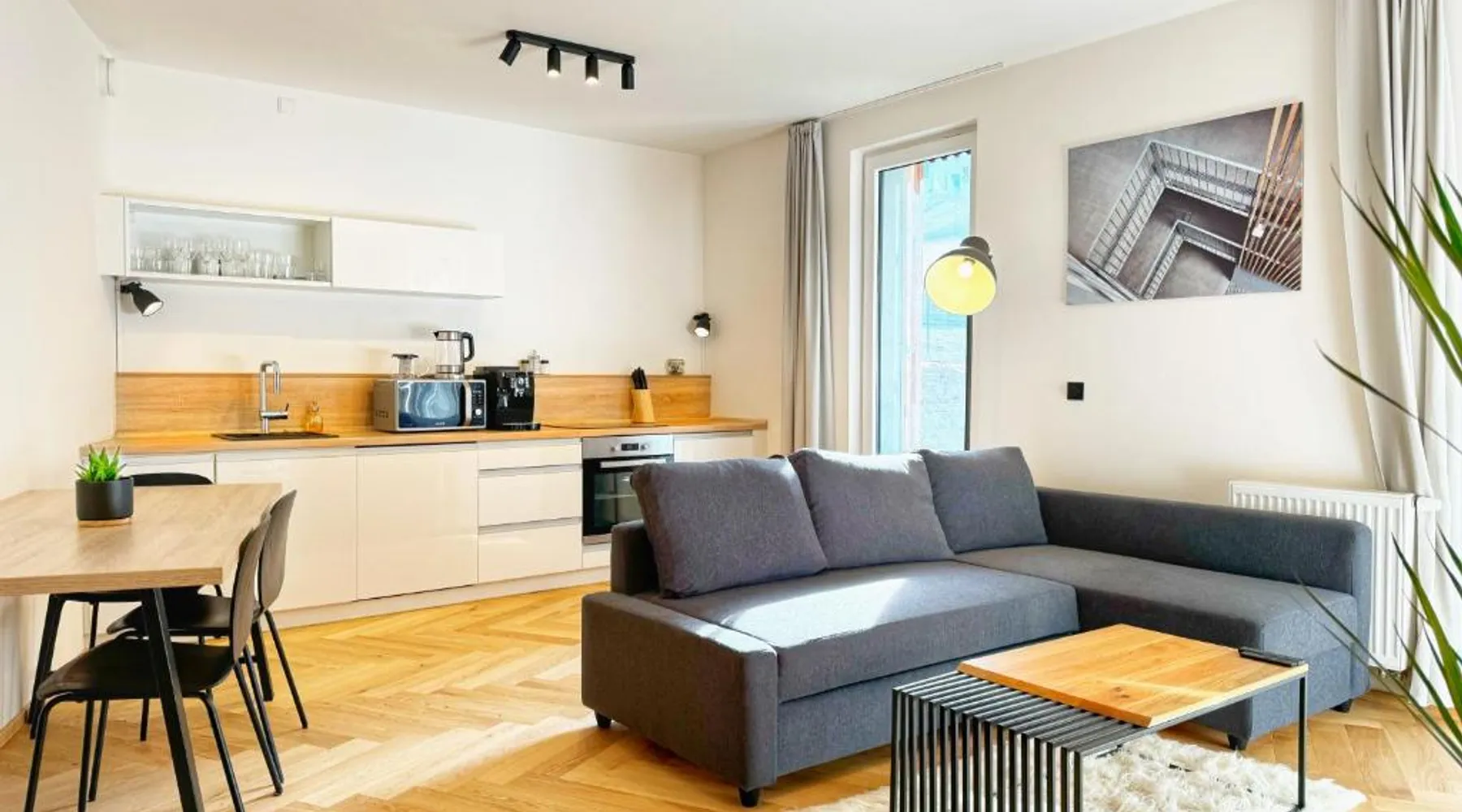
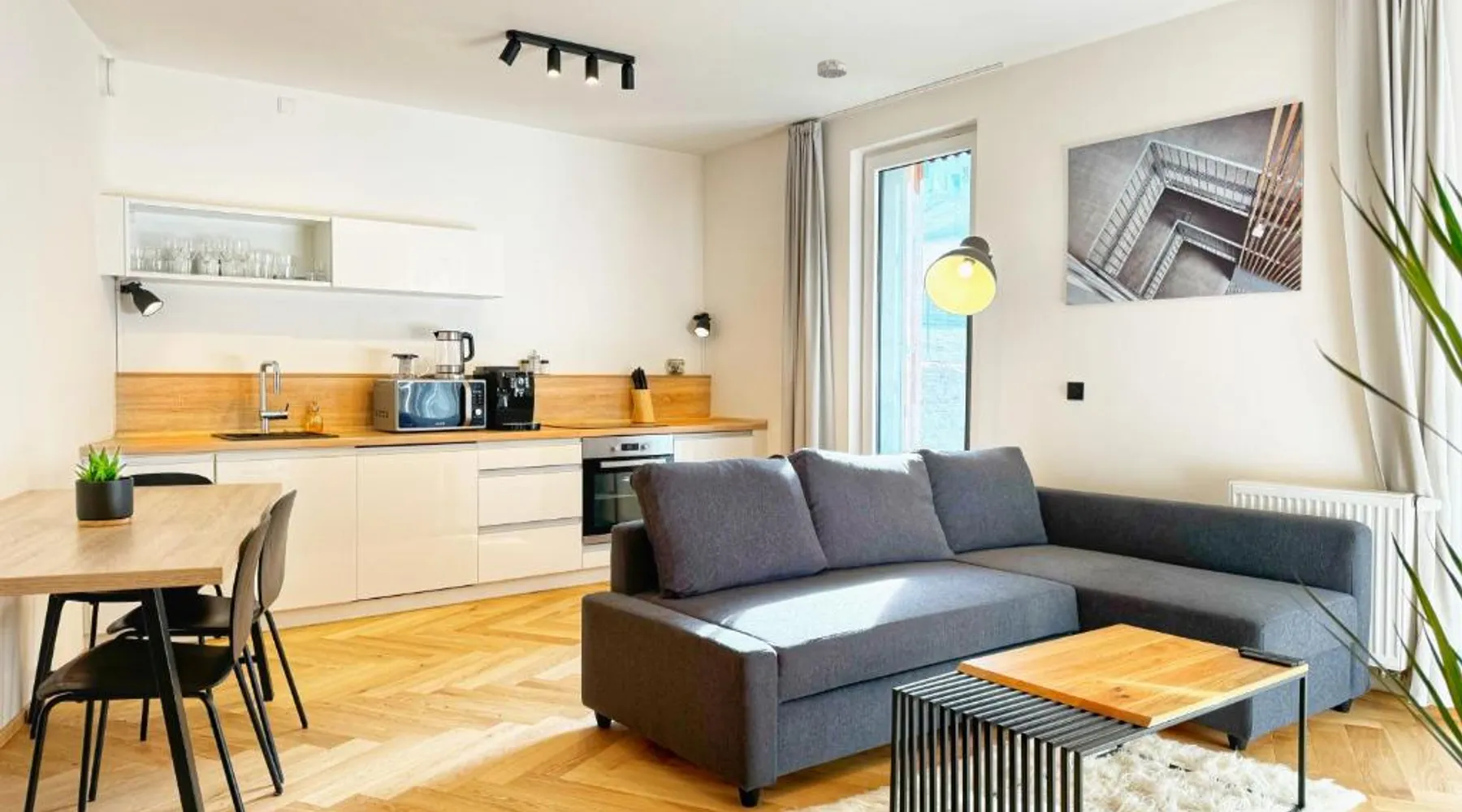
+ smoke detector [816,58,848,79]
